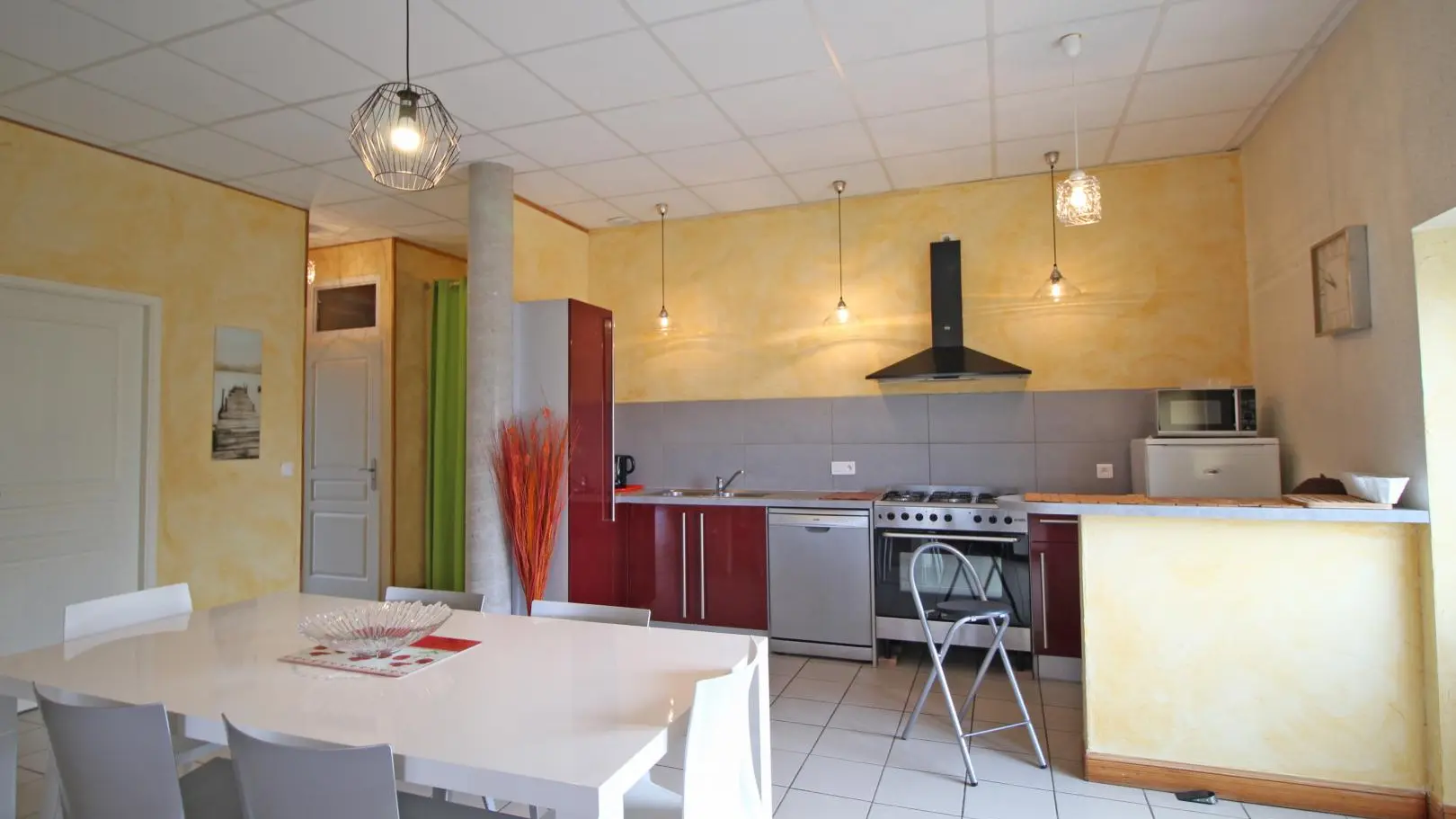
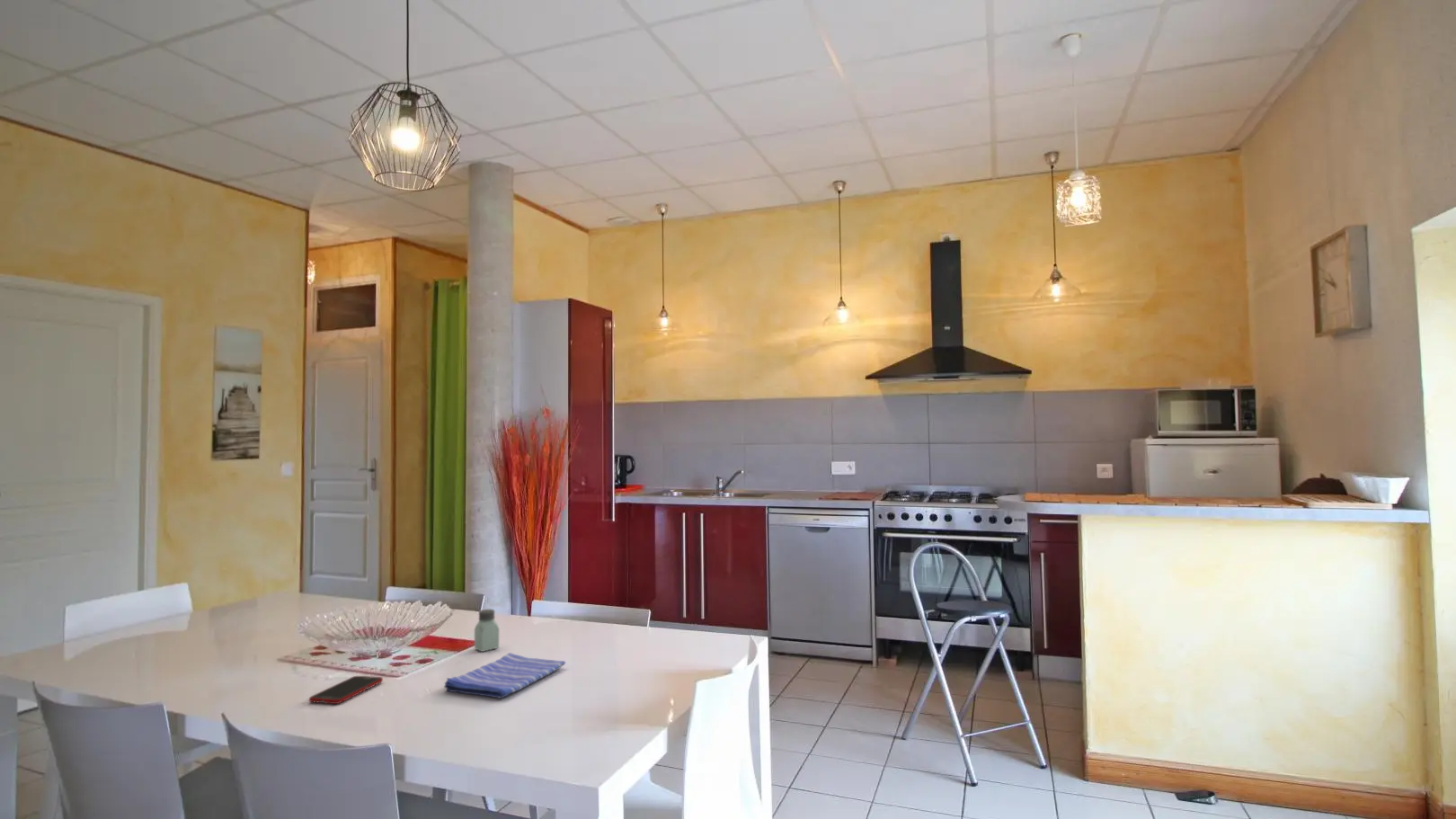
+ cell phone [308,675,384,705]
+ saltshaker [474,609,500,653]
+ dish towel [443,652,566,699]
